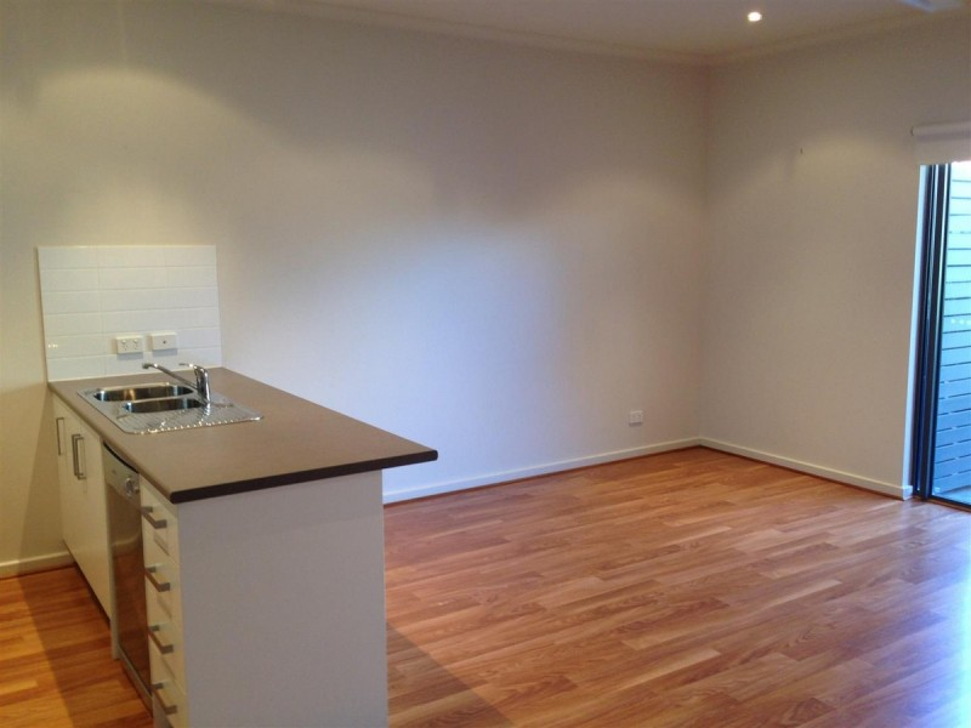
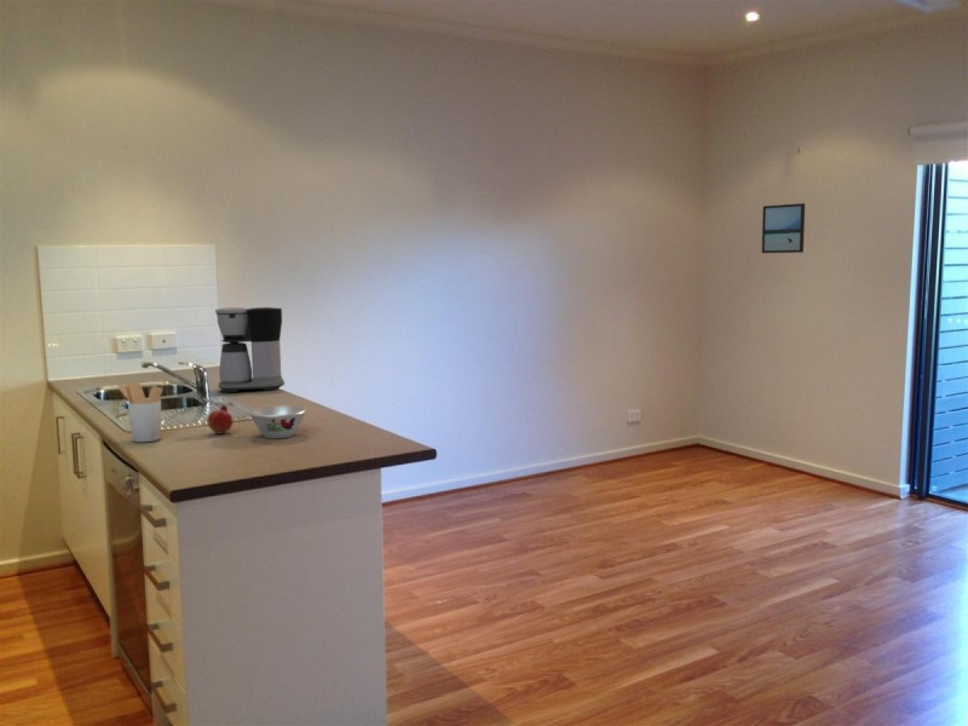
+ coffee maker [214,306,286,393]
+ bowl [248,404,307,439]
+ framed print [761,202,806,254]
+ utensil holder [116,381,163,443]
+ fruit [206,404,234,436]
